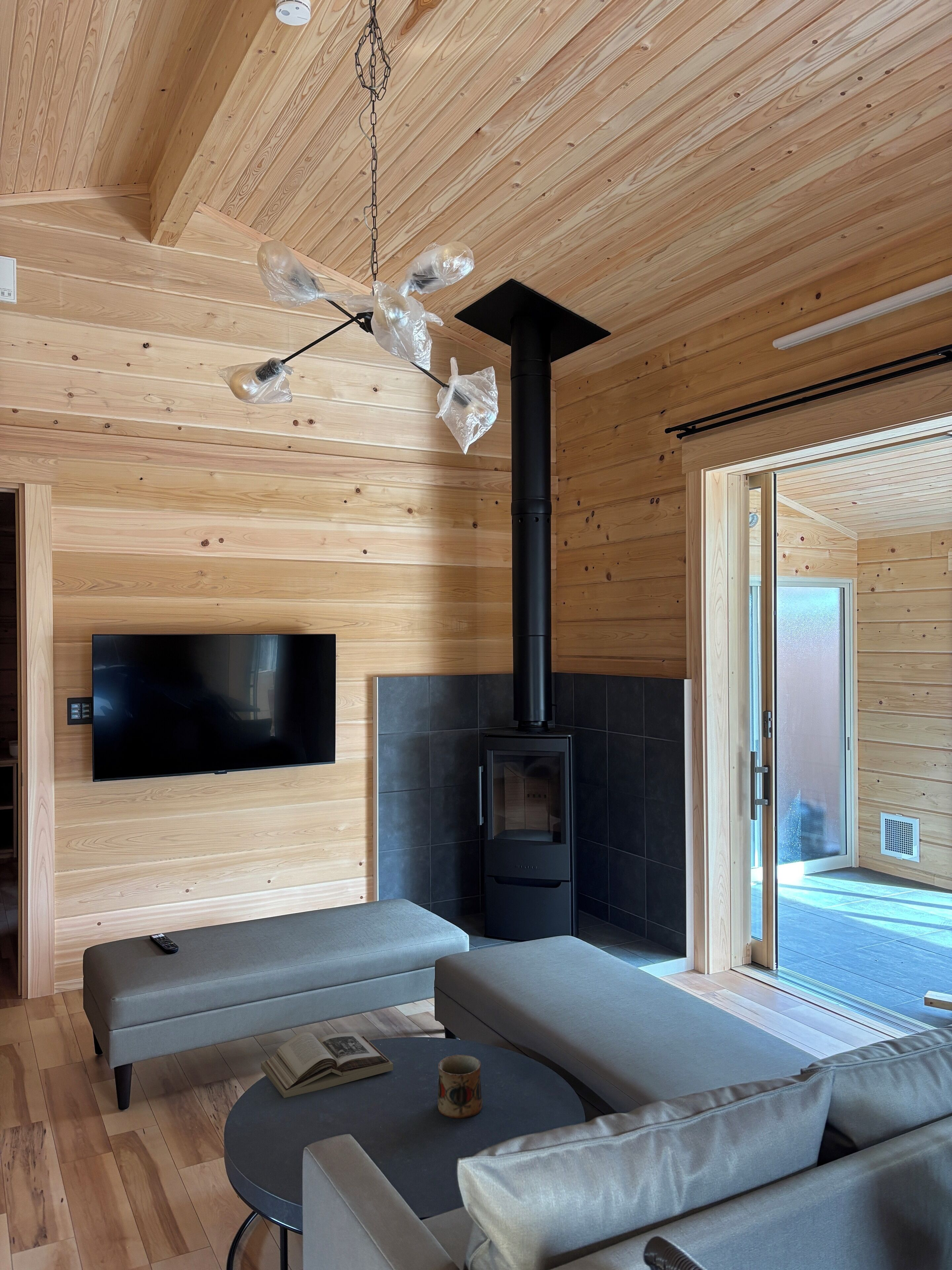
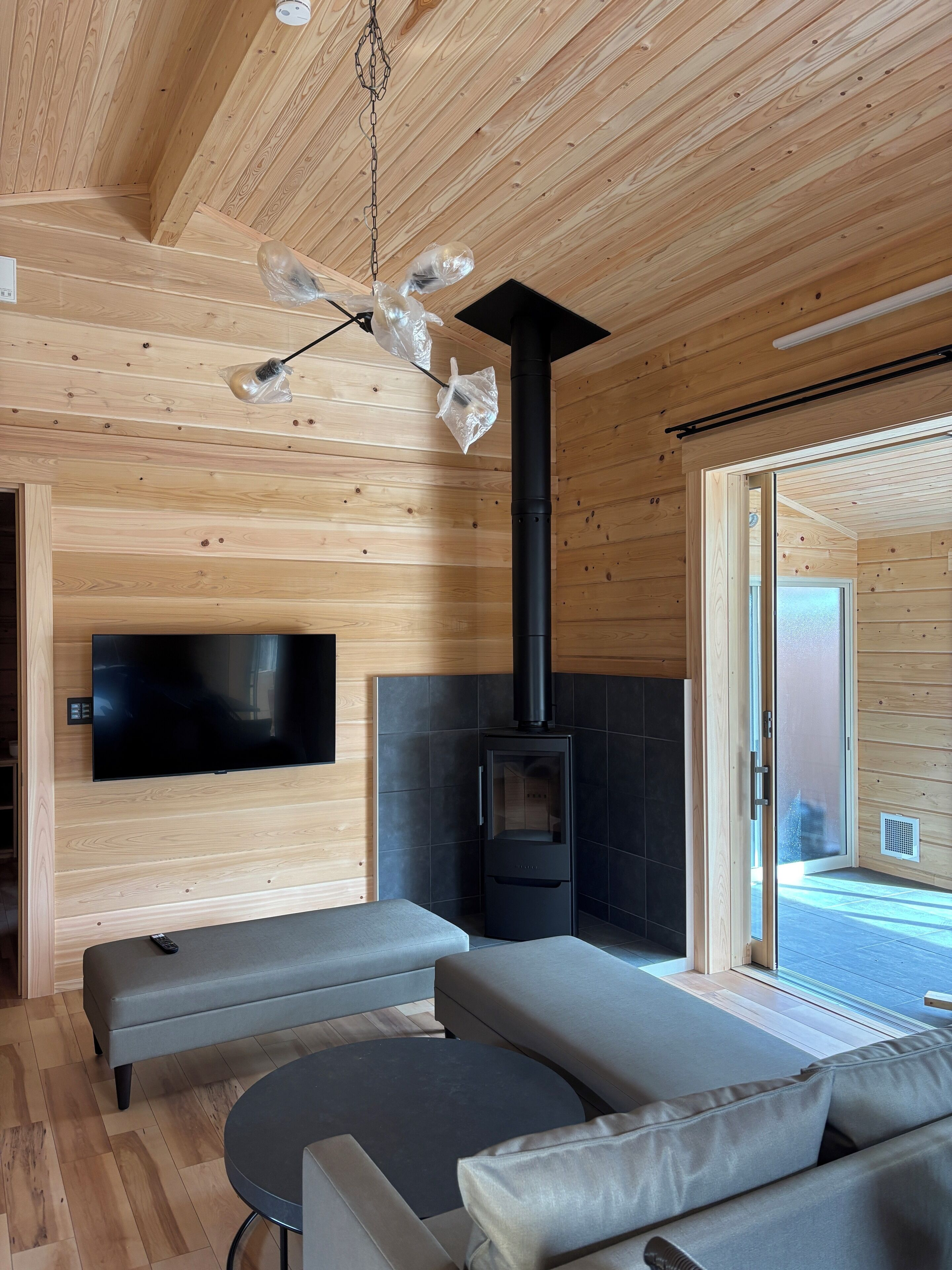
- book [260,1032,393,1098]
- mug [438,1055,483,1119]
